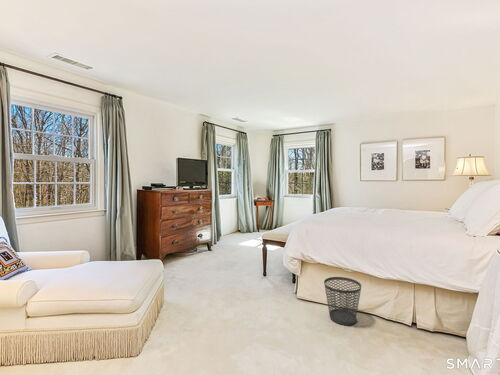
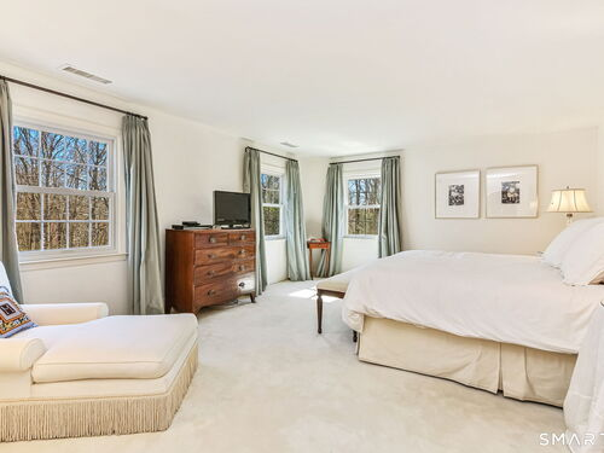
- wastebasket [323,276,362,326]
